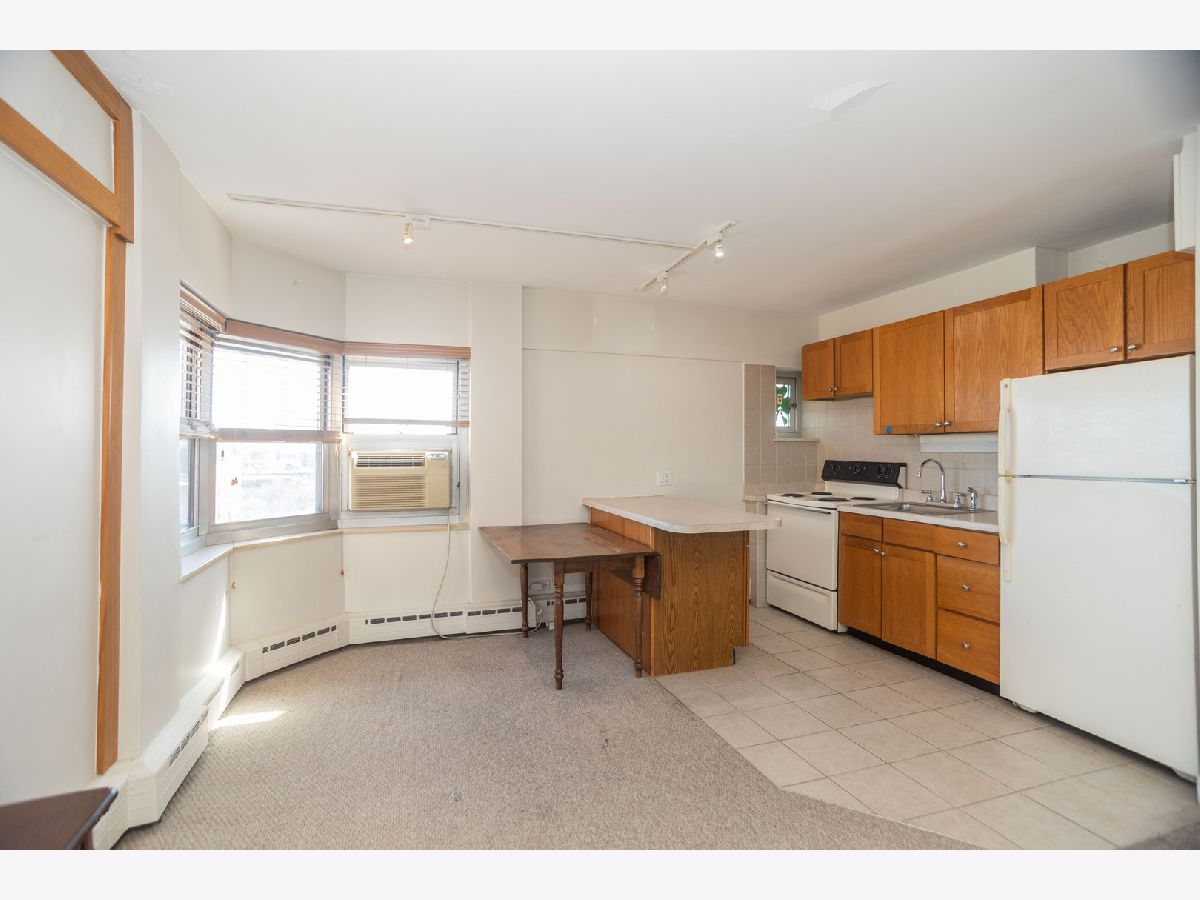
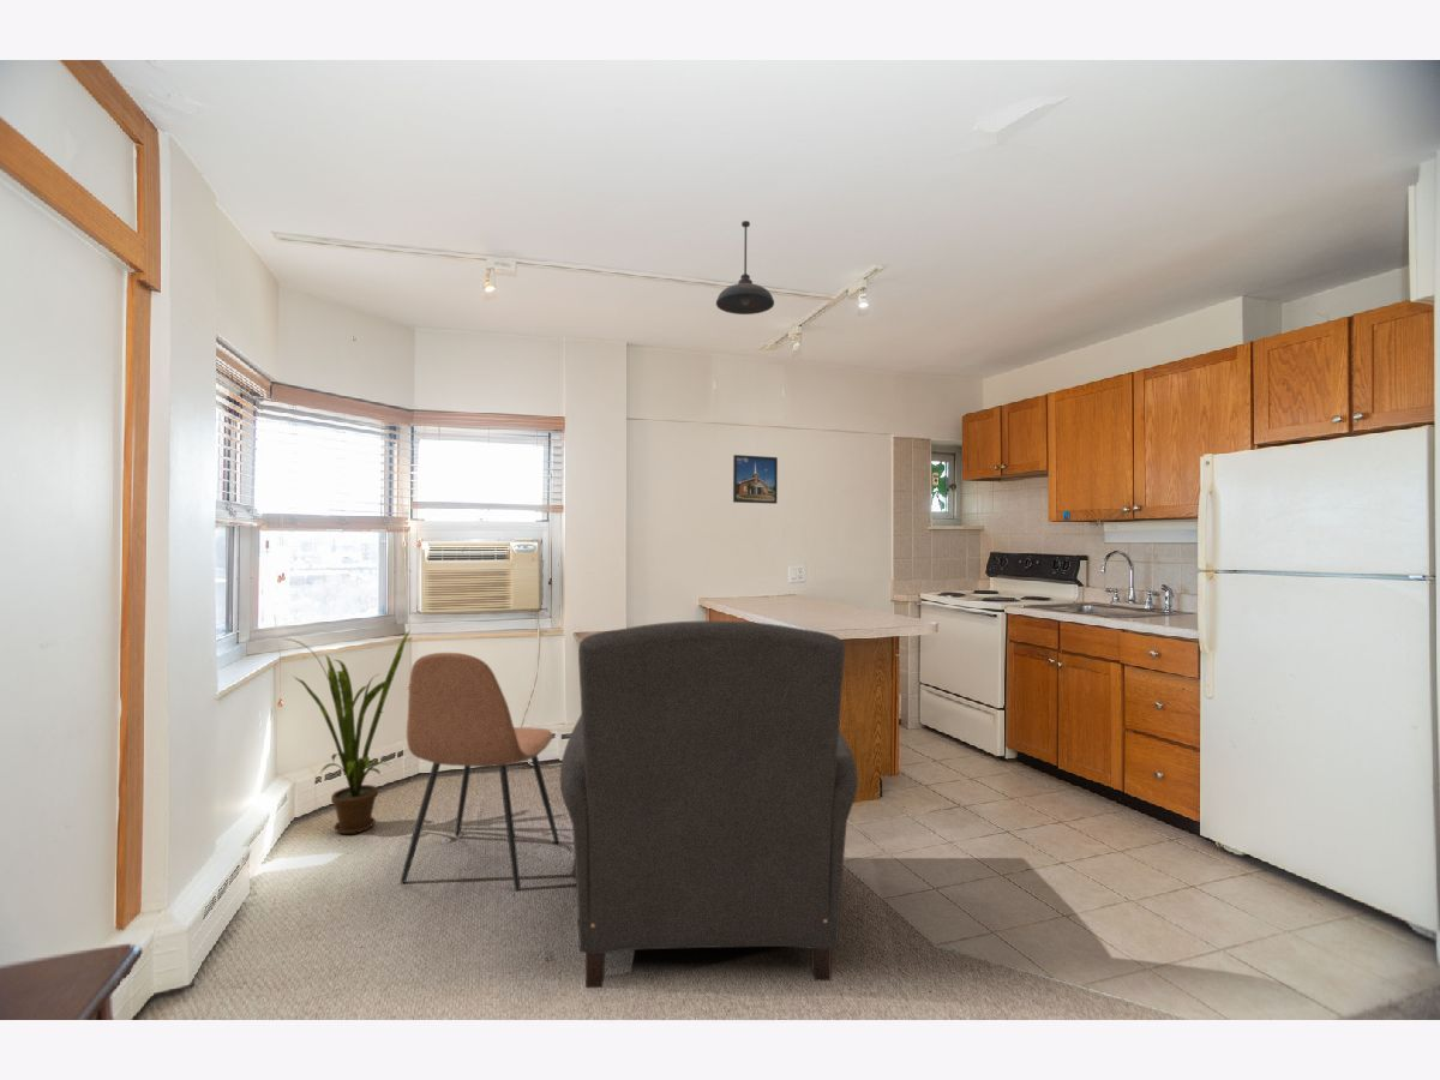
+ house plant [283,630,410,835]
+ chair [400,652,560,892]
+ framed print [732,454,779,505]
+ pendant light [715,220,775,316]
+ chair [559,620,859,989]
